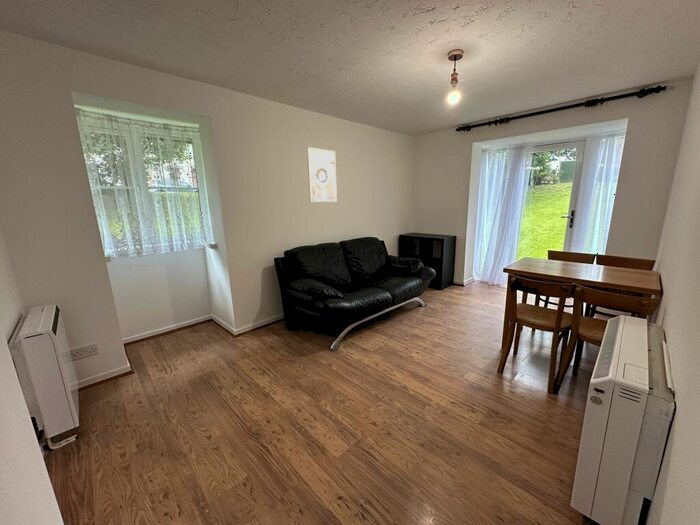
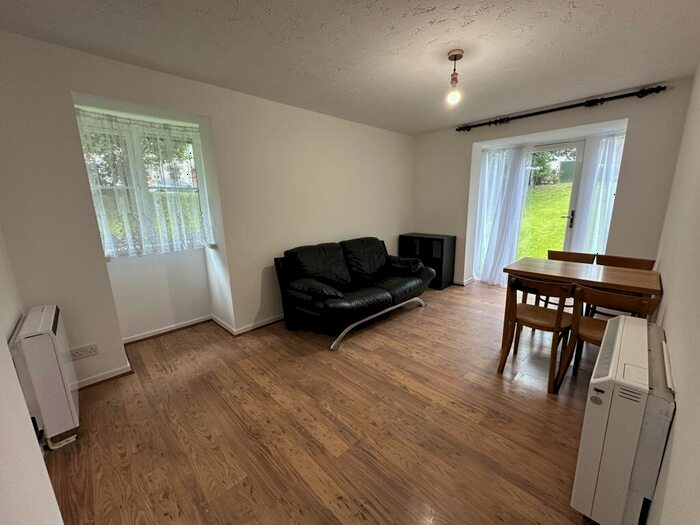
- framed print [306,146,338,203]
